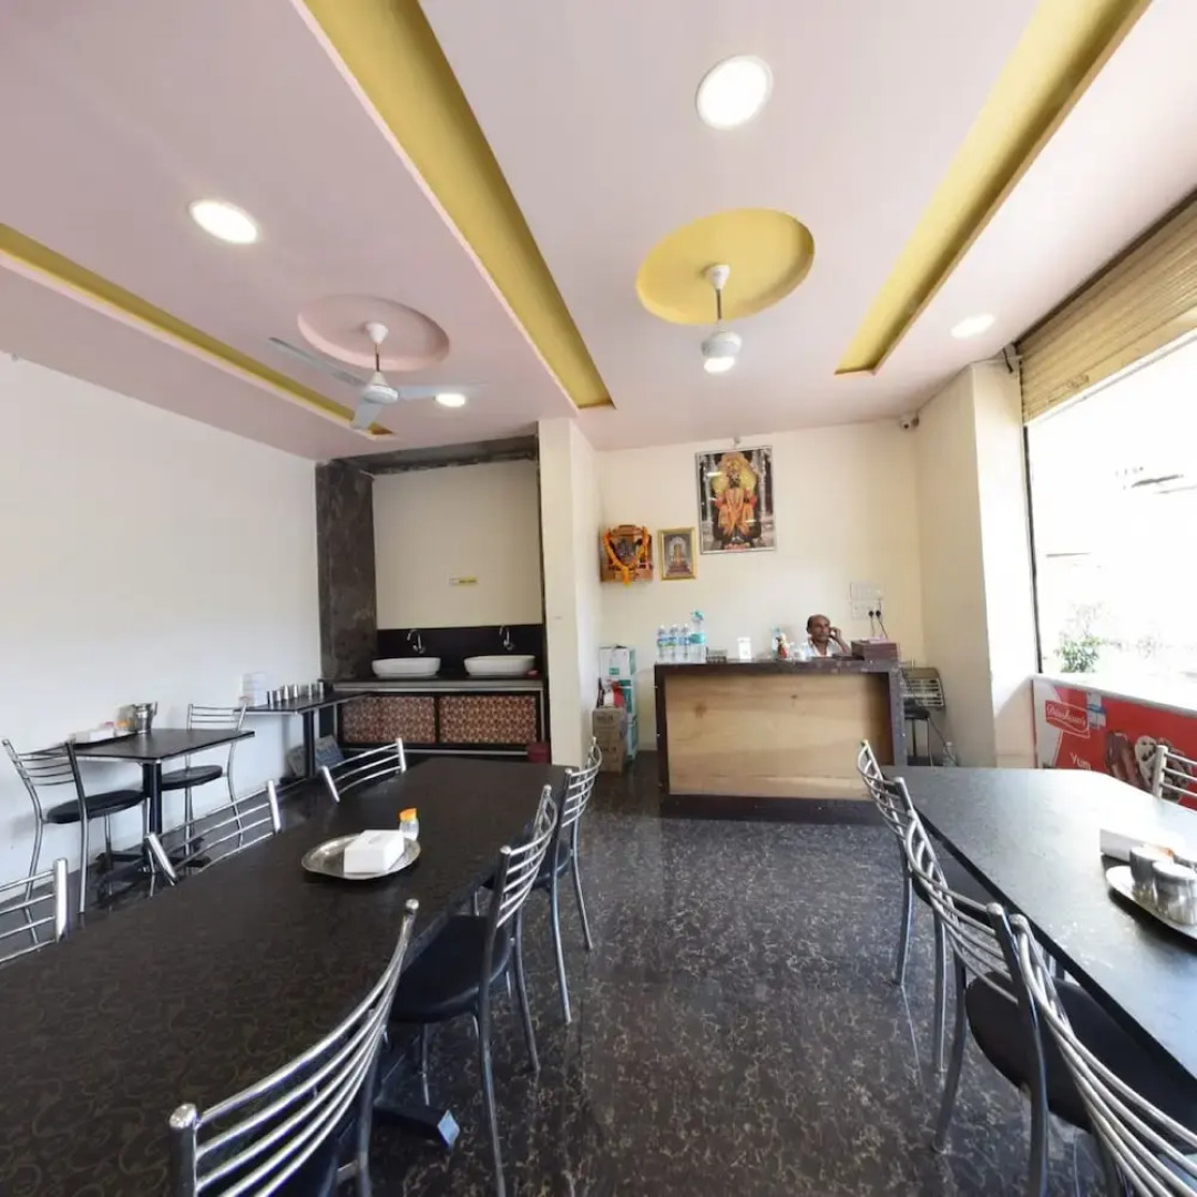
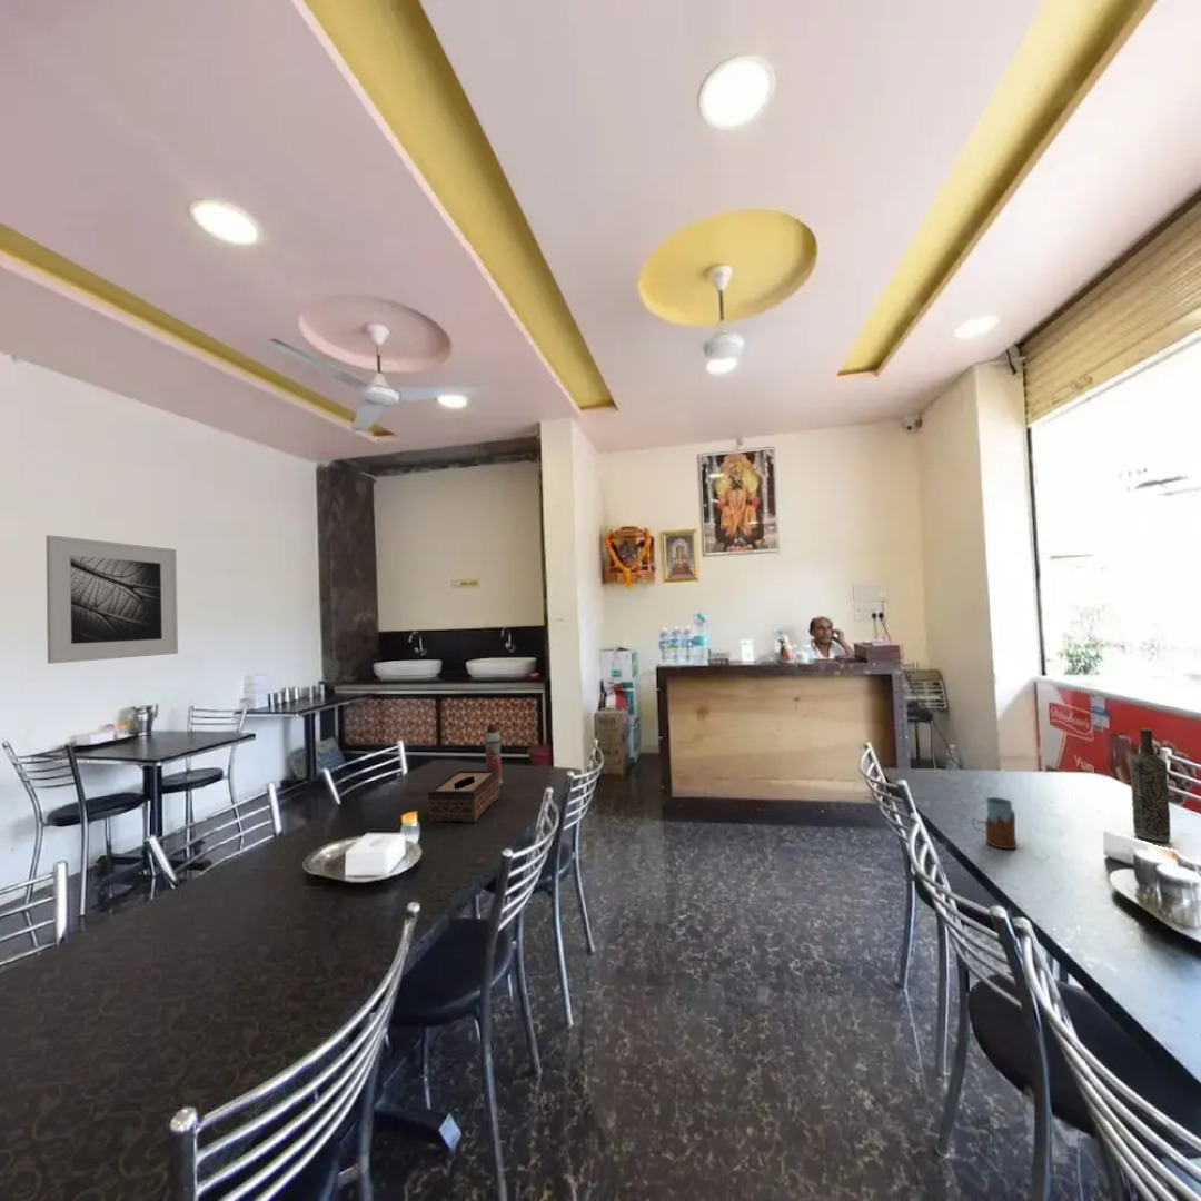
+ bottle [1129,727,1172,843]
+ spray bottle [484,723,504,787]
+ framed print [46,534,179,665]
+ tissue box [427,770,500,823]
+ drinking glass [971,796,1018,850]
